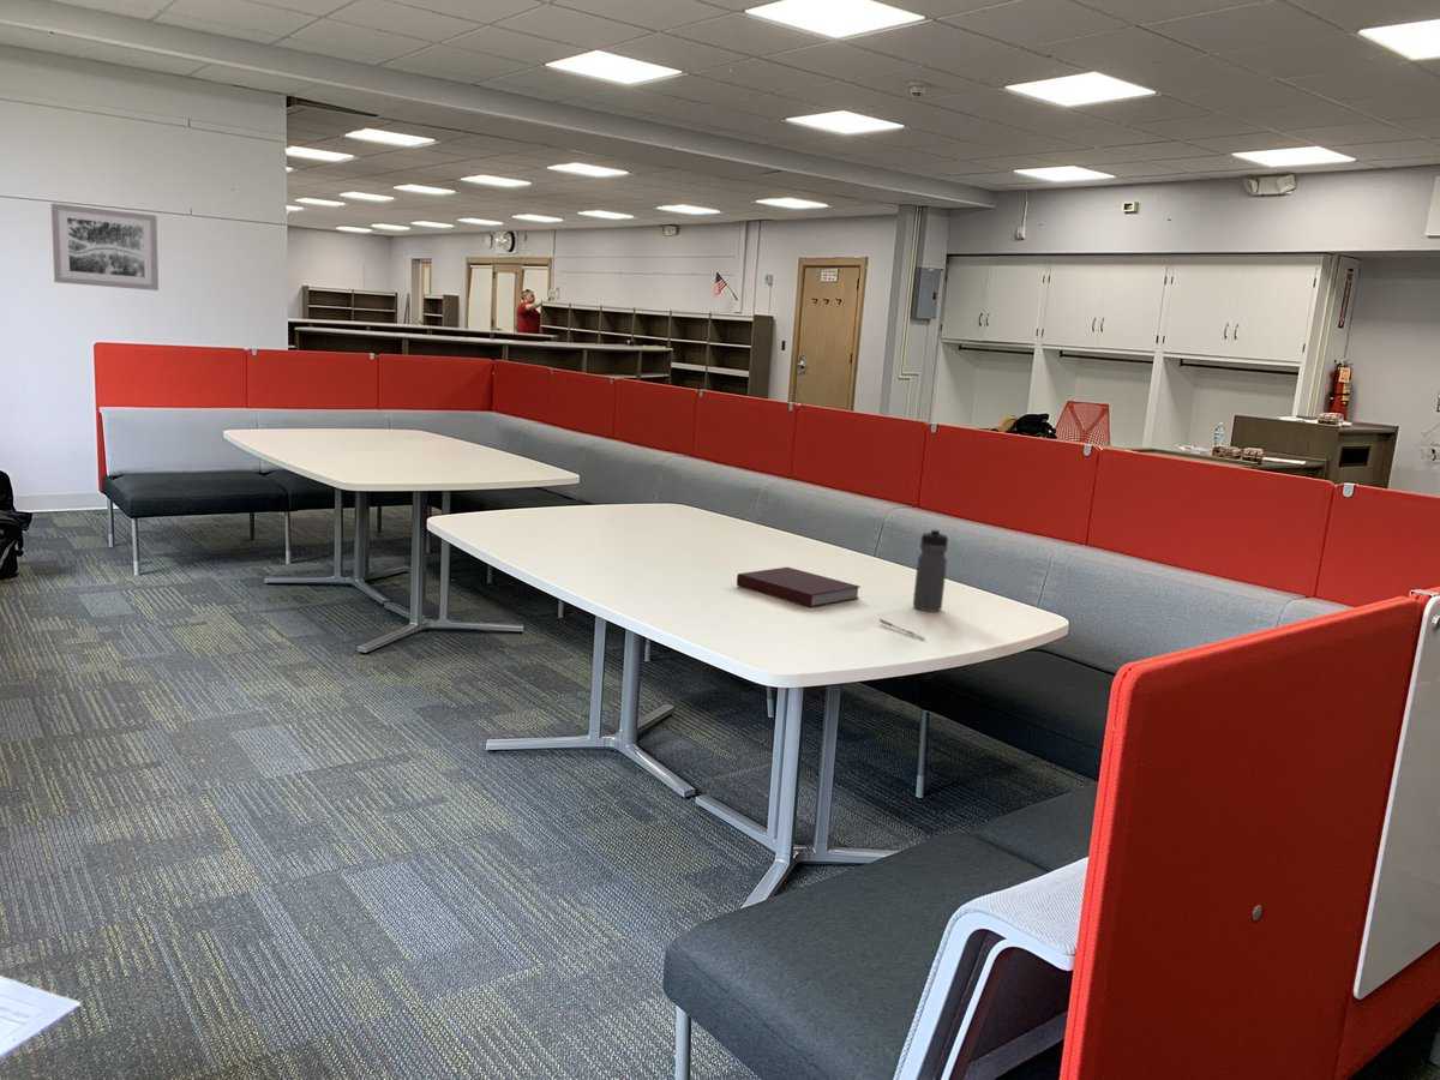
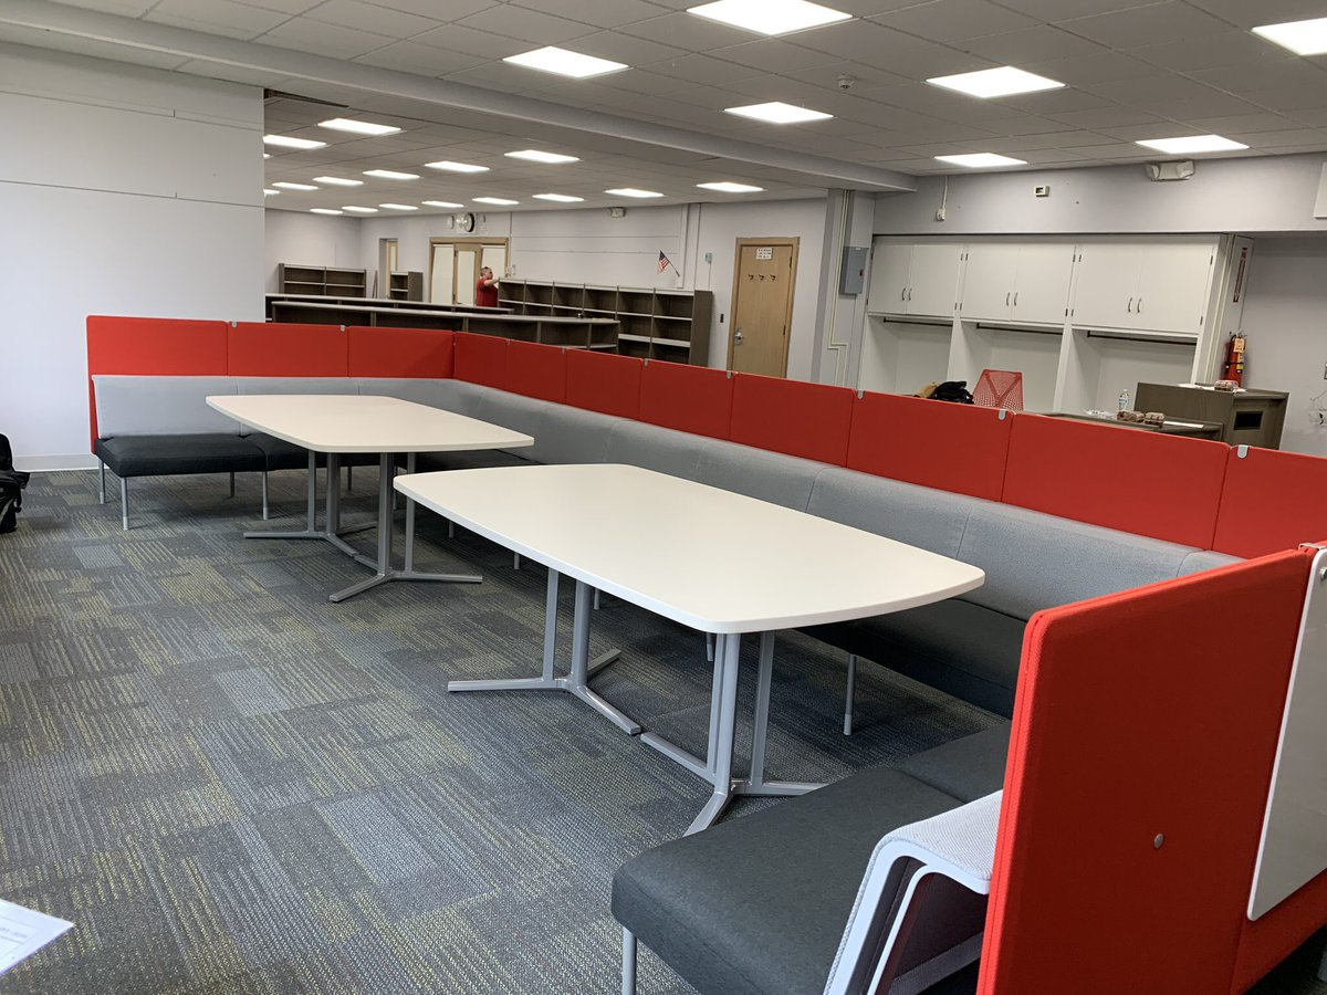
- wall art [50,202,160,292]
- water bottle [912,527,949,612]
- pen [878,618,926,641]
- notebook [736,566,860,608]
